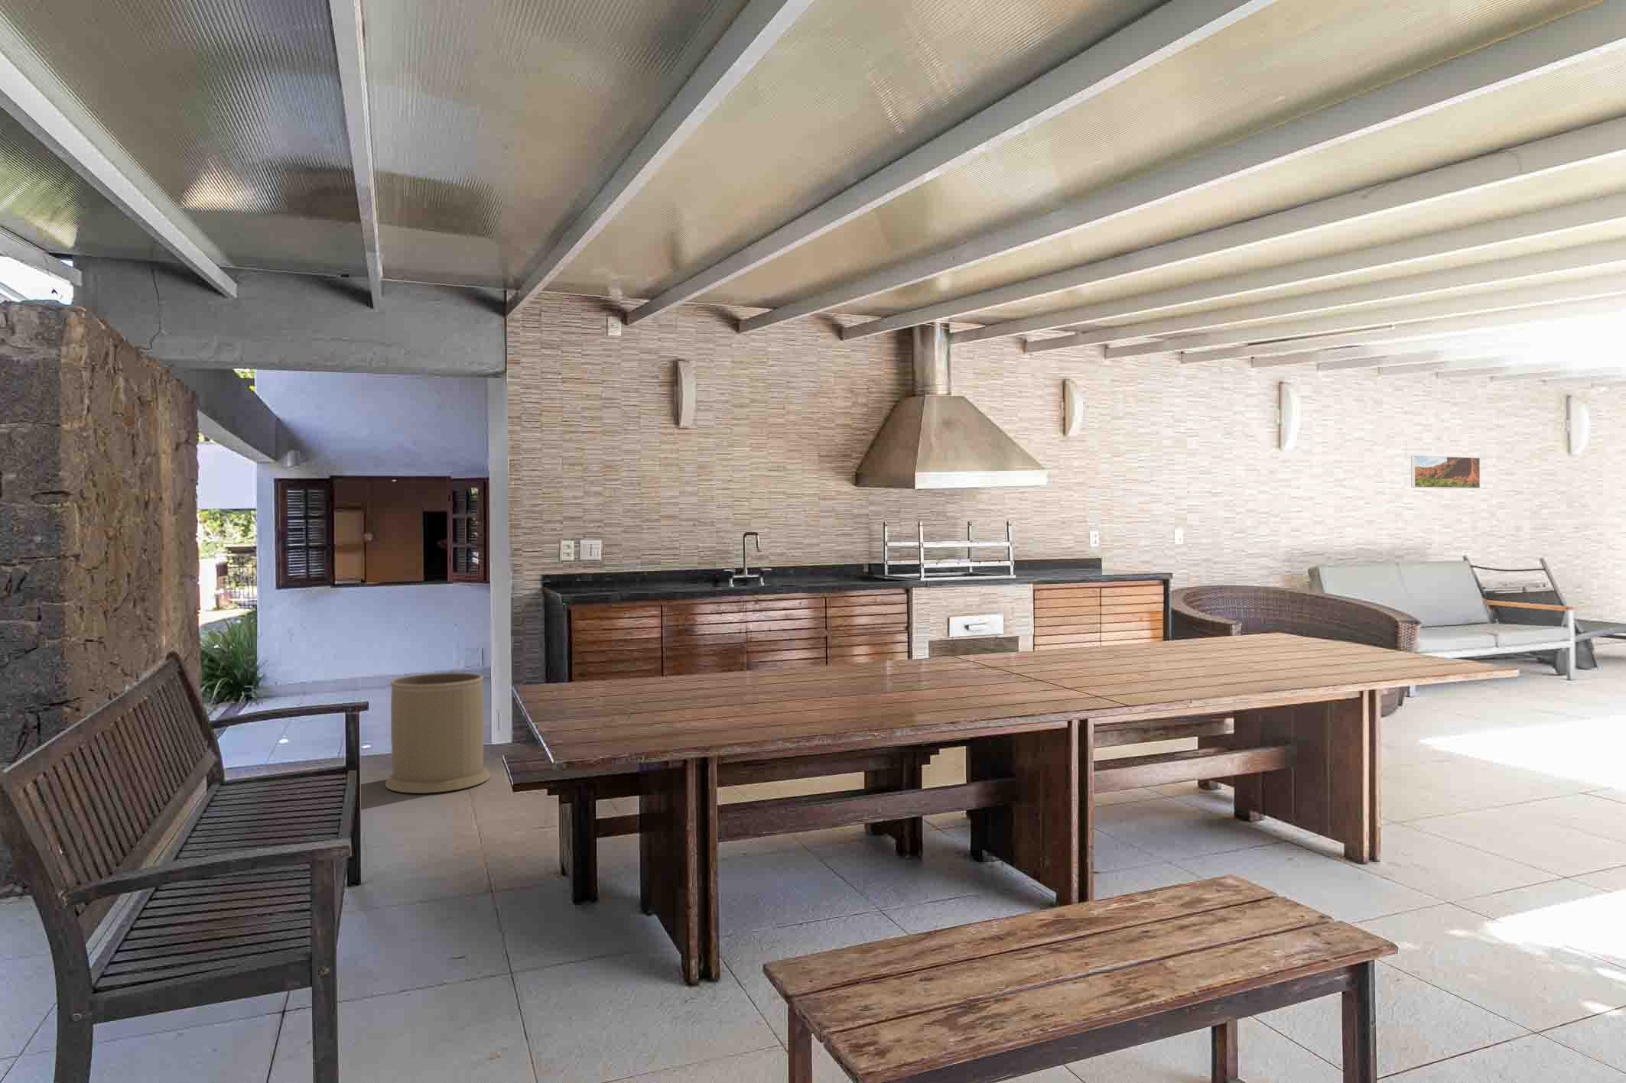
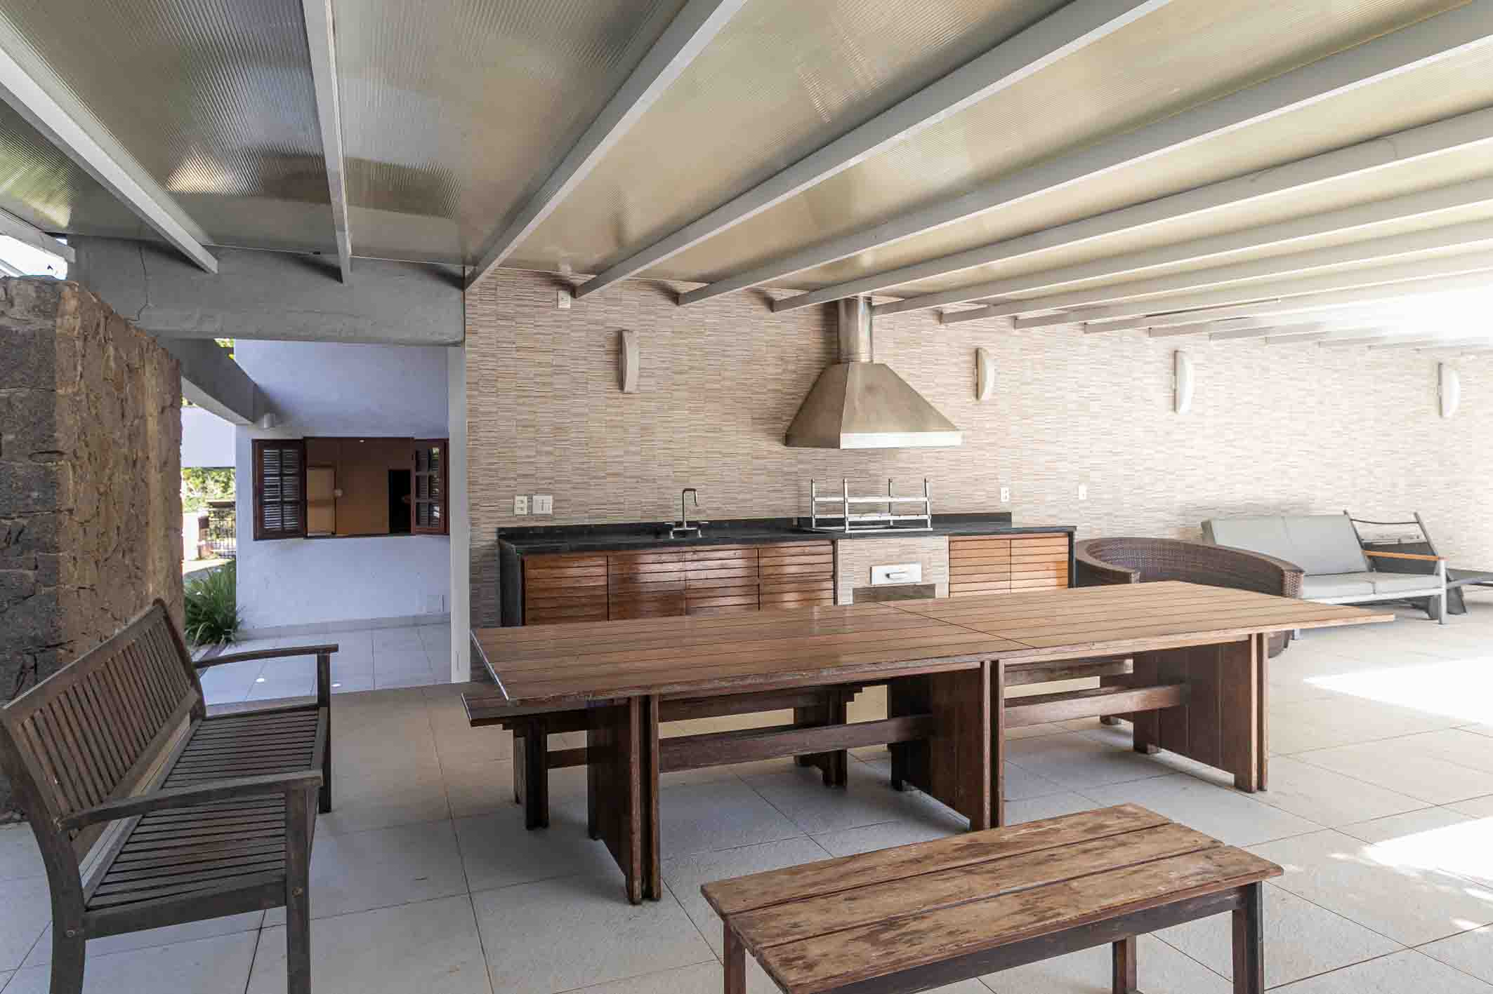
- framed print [1411,454,1481,490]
- trash can [384,672,491,794]
